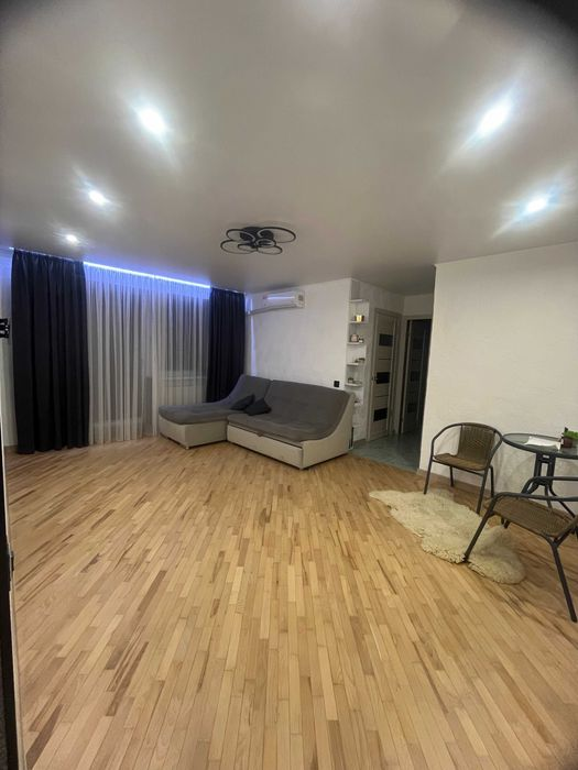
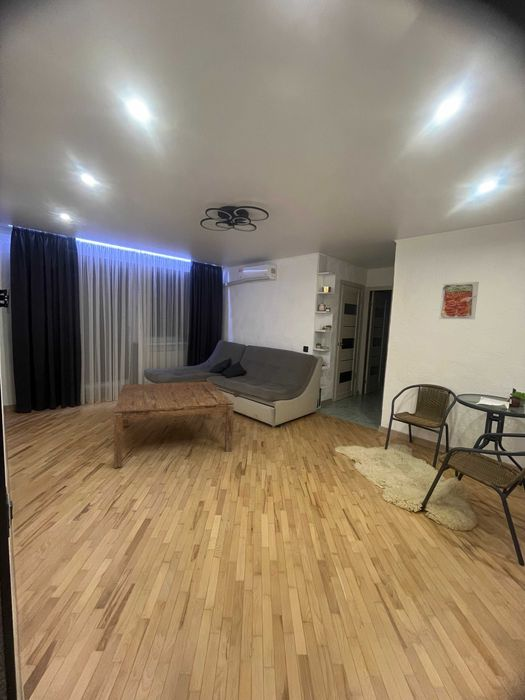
+ coffee table [113,381,235,469]
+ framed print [438,281,480,320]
